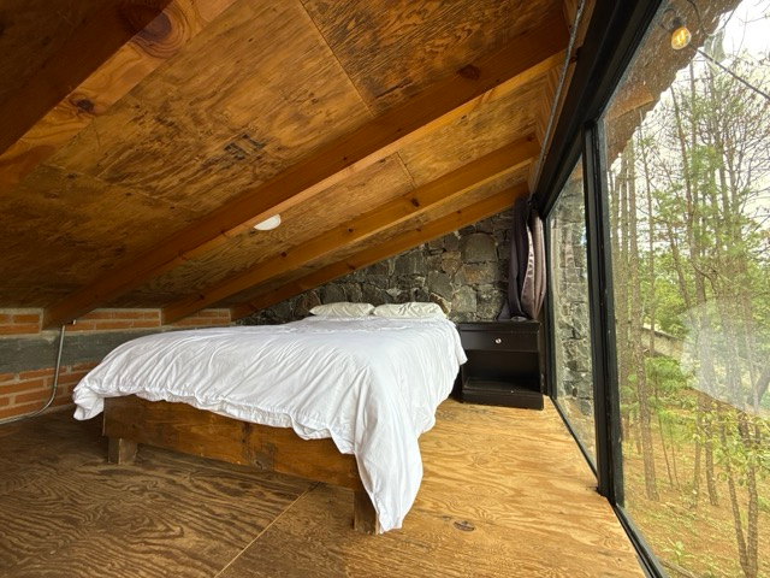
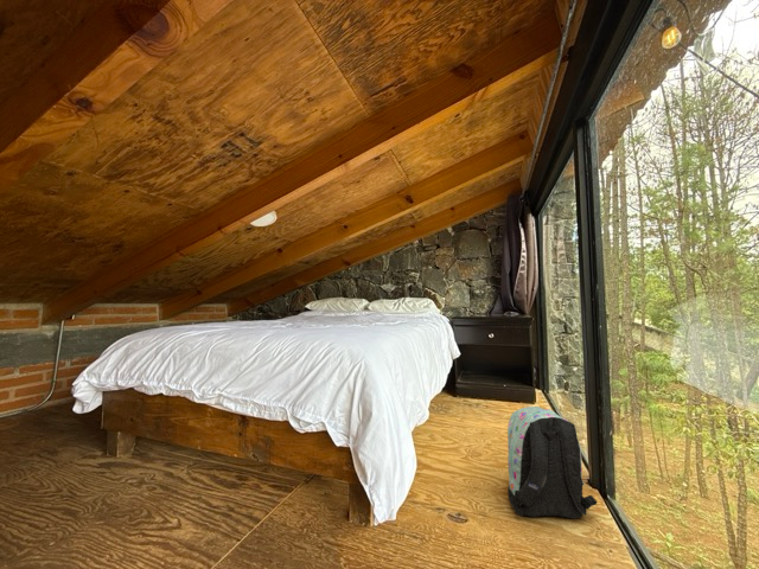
+ backpack [506,405,598,519]
